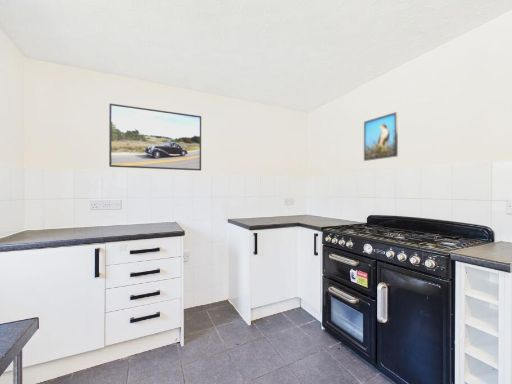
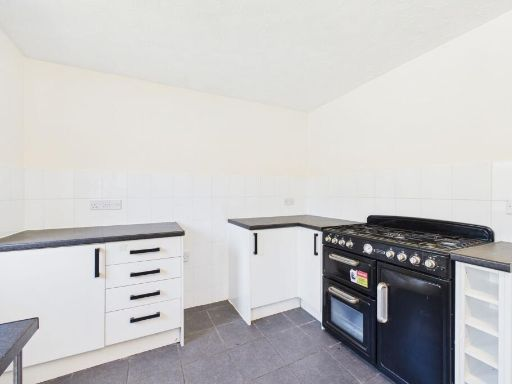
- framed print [108,103,202,172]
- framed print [363,111,399,162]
